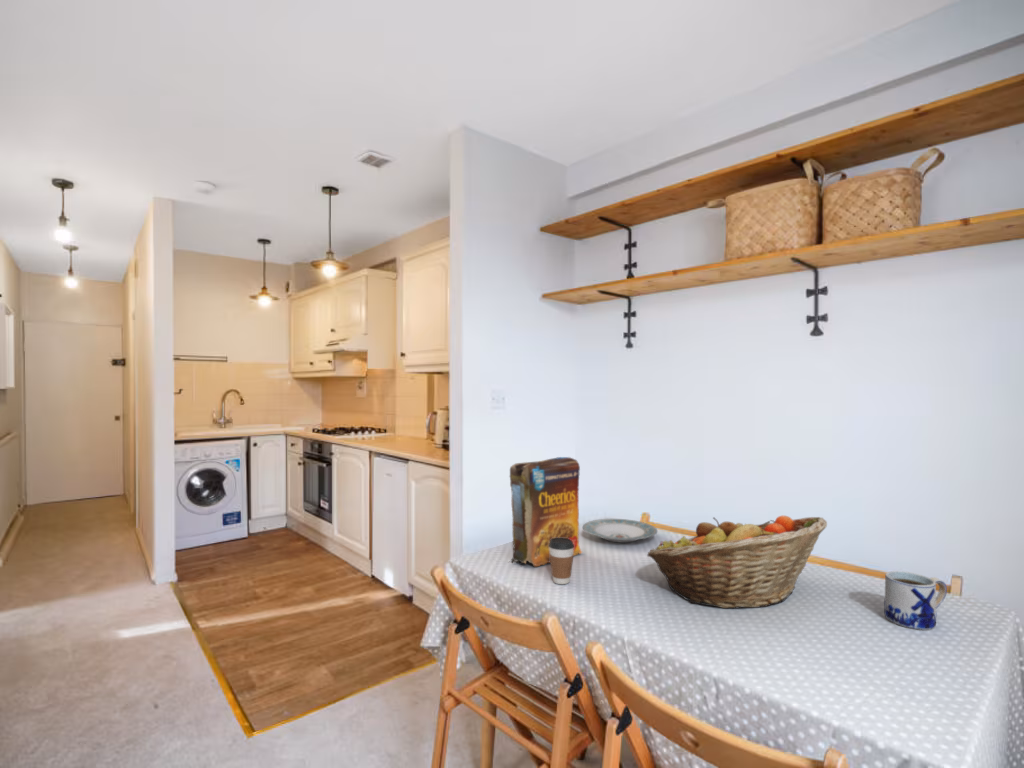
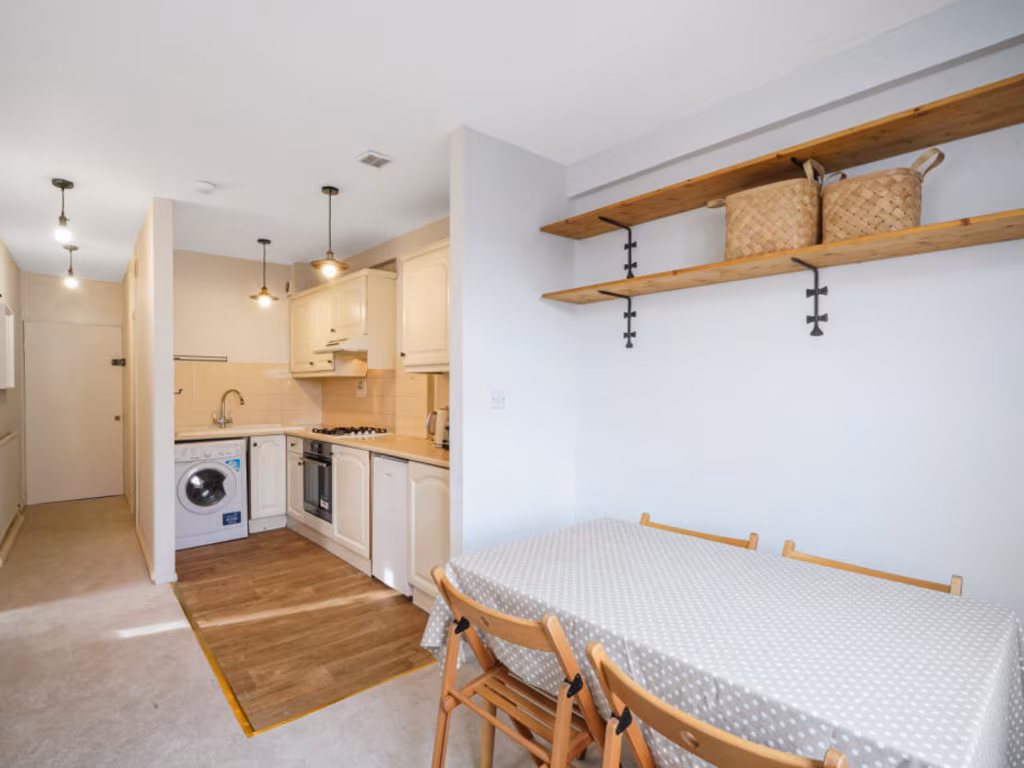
- coffee cup [549,537,574,585]
- mug [883,570,948,631]
- fruit basket [646,515,828,609]
- plate [582,518,658,543]
- cereal box [508,456,584,568]
